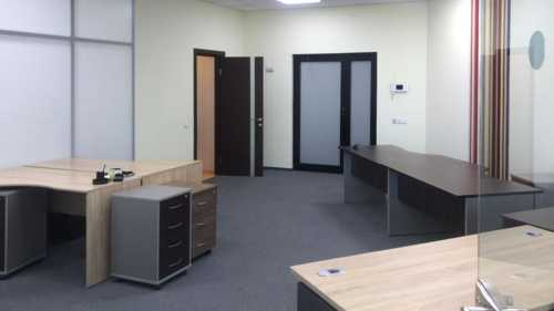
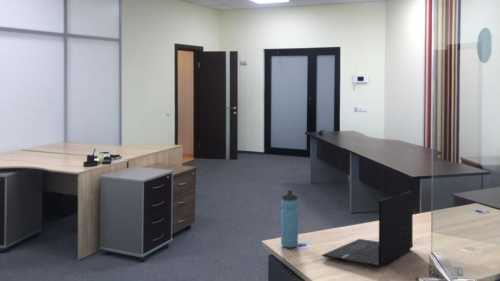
+ water bottle [280,189,299,249]
+ laptop [321,190,414,269]
